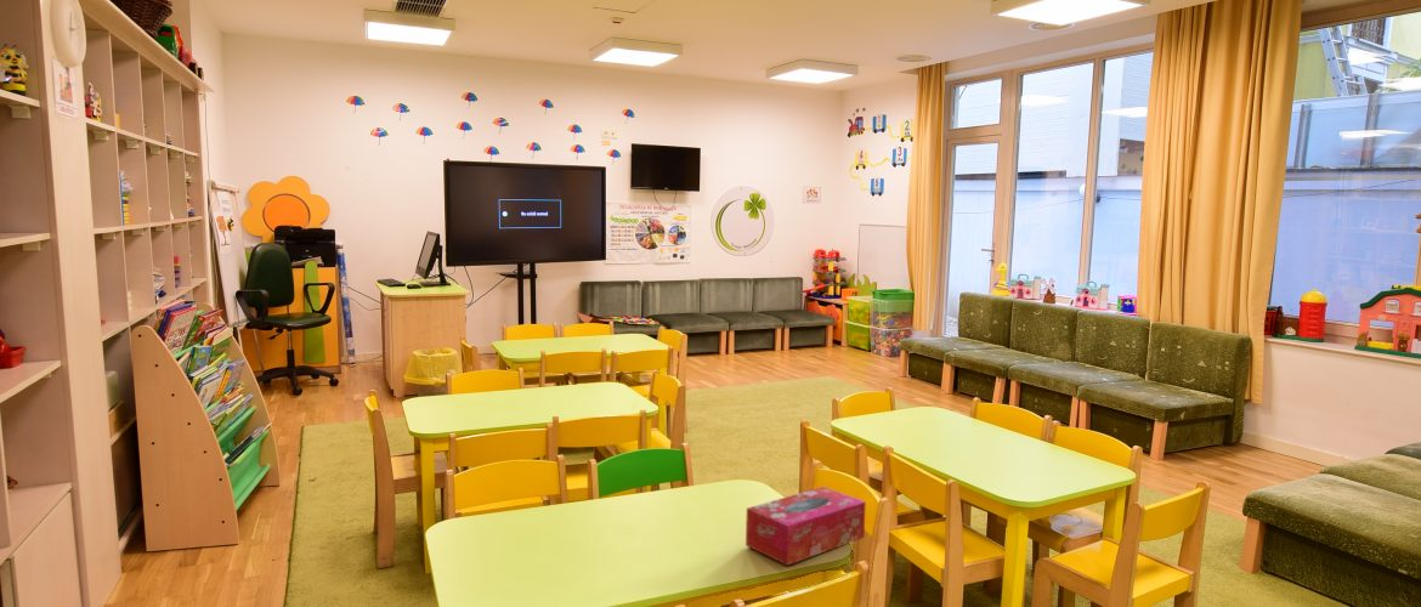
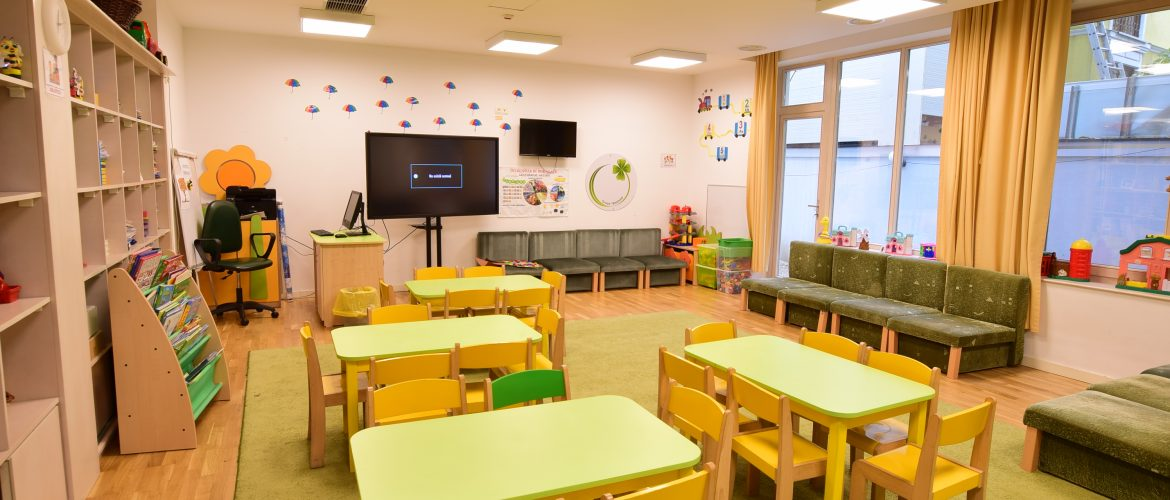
- tissue box [745,486,867,567]
